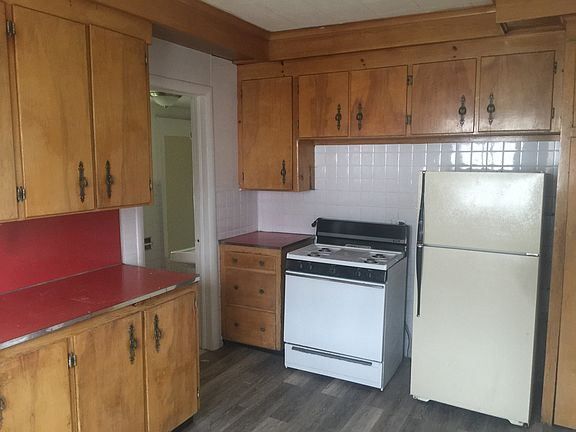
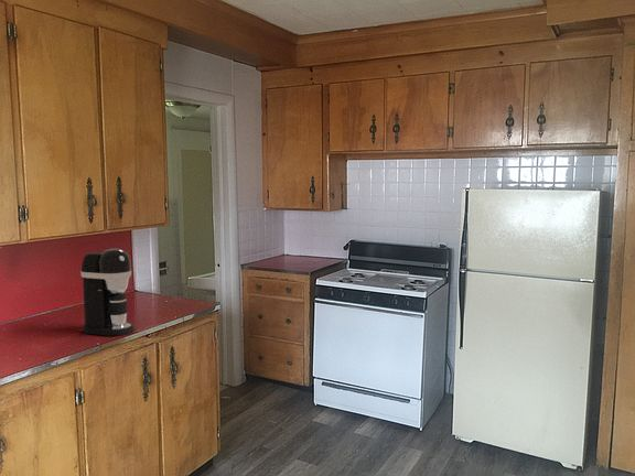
+ coffee maker [79,248,136,337]
